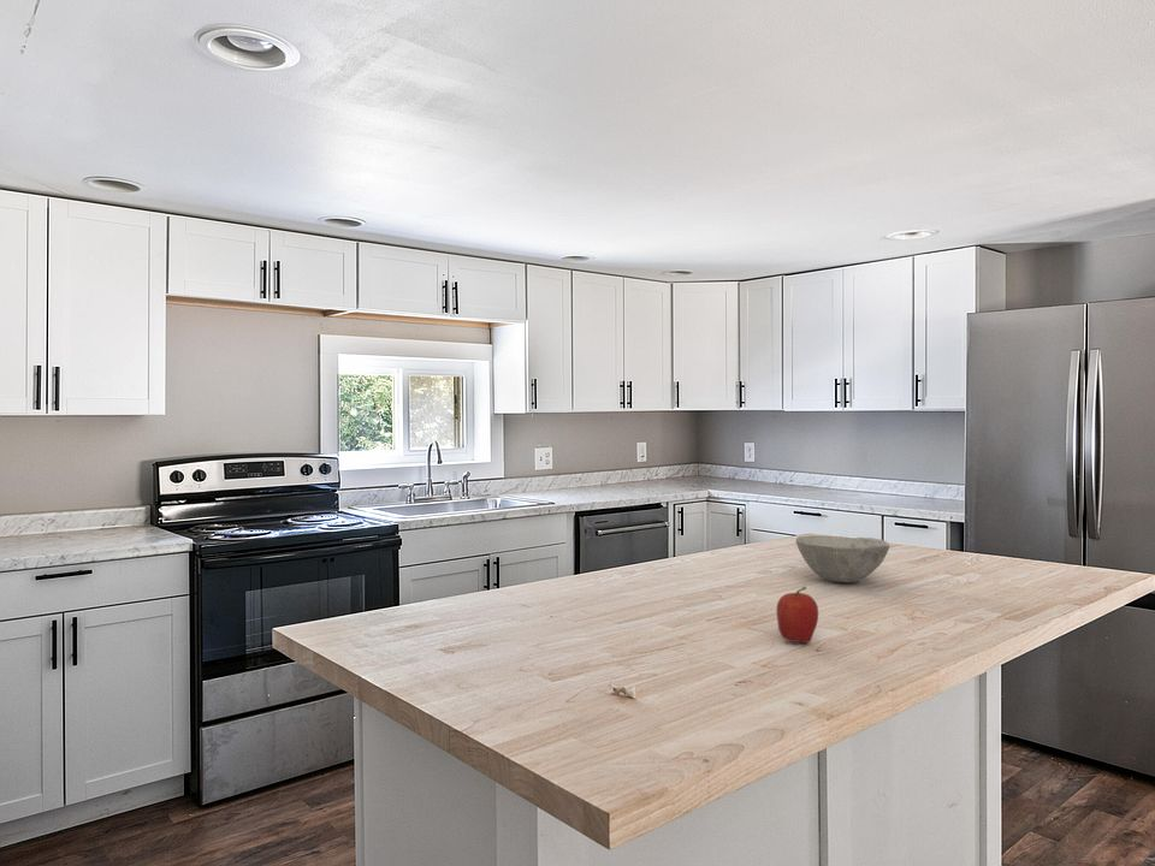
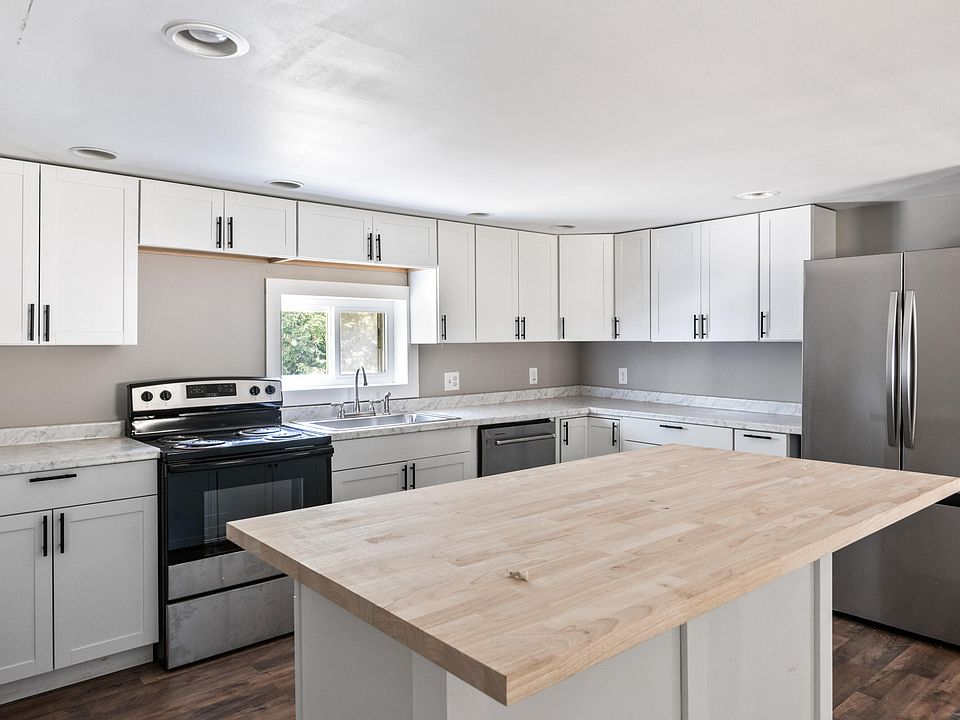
- bowl [794,534,890,583]
- fruit [775,586,819,645]
